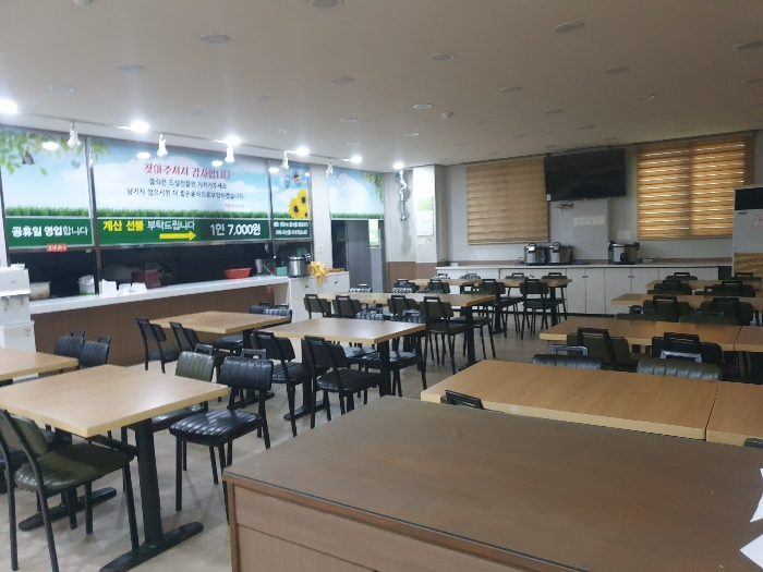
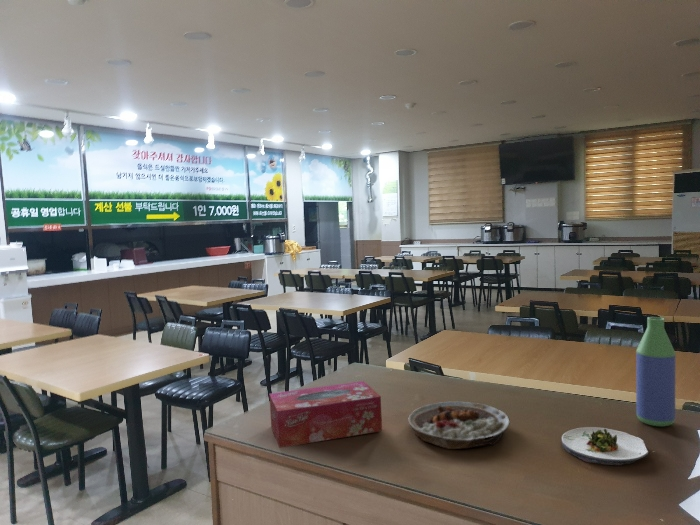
+ bottle [635,316,677,427]
+ plate [407,401,511,450]
+ tissue box [268,380,383,449]
+ salad plate [560,426,649,466]
